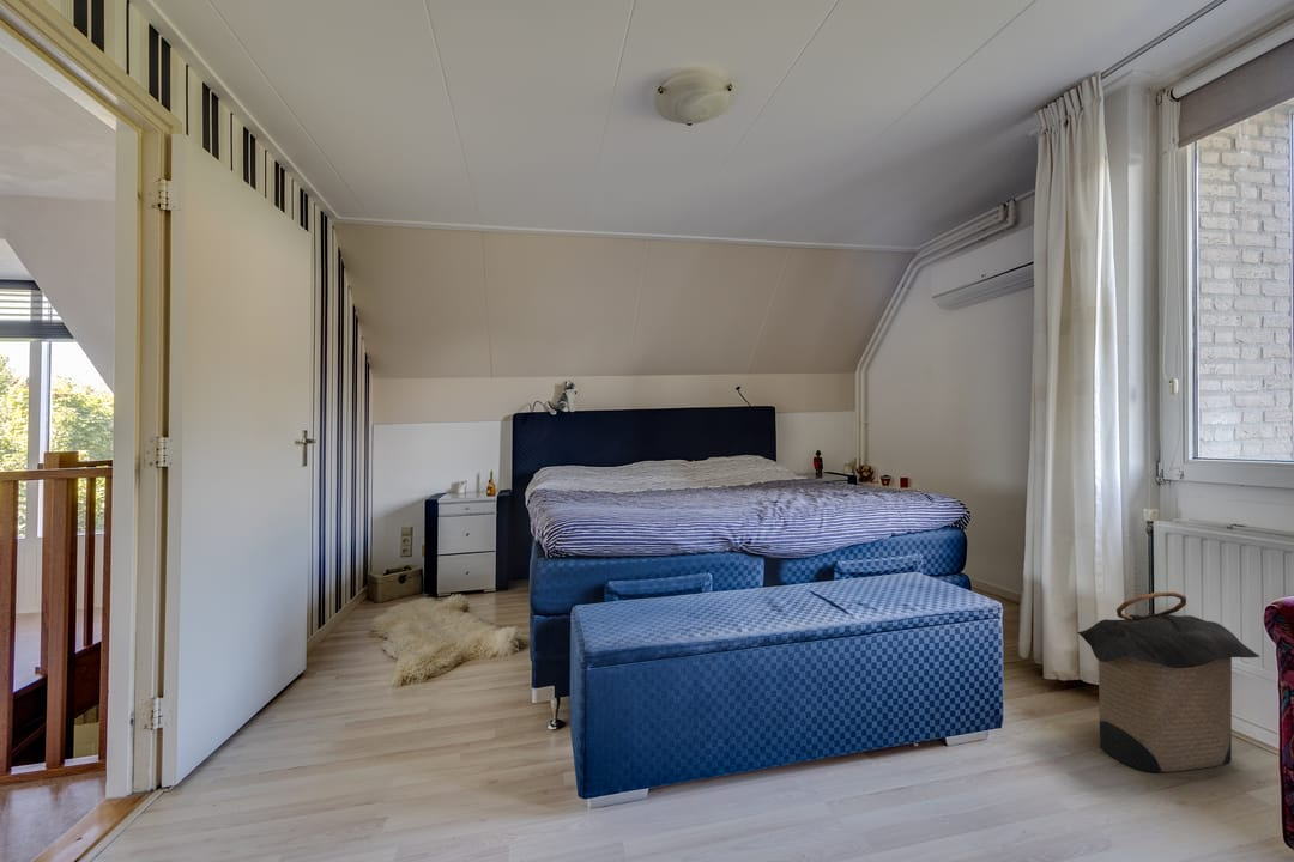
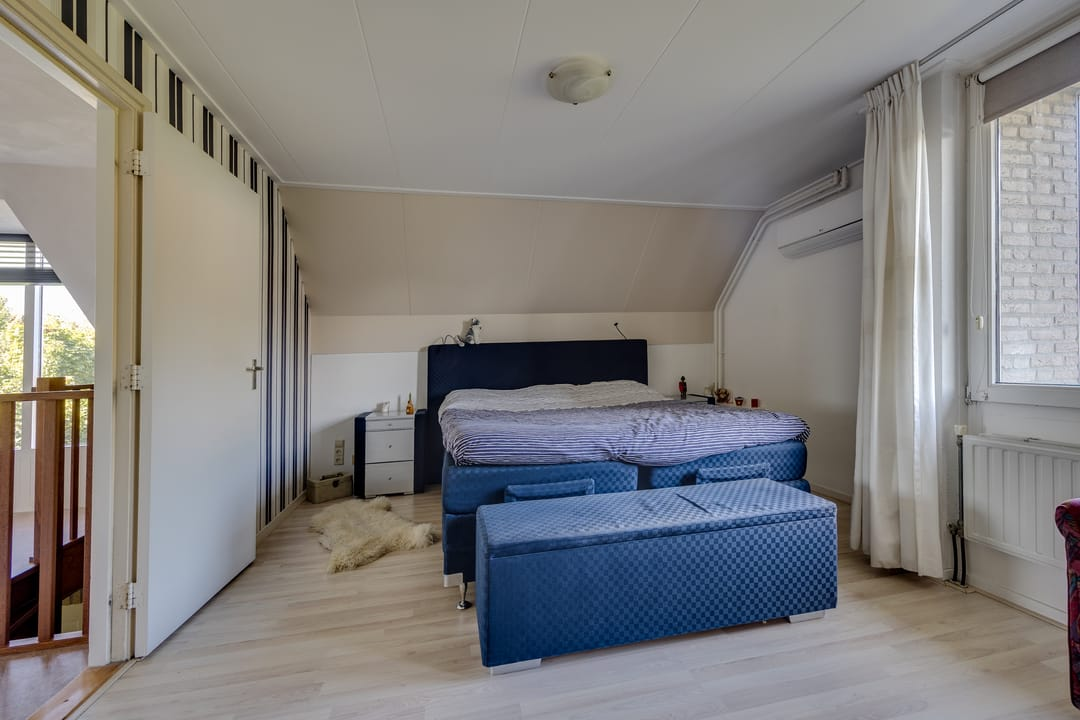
- laundry hamper [1076,591,1262,773]
